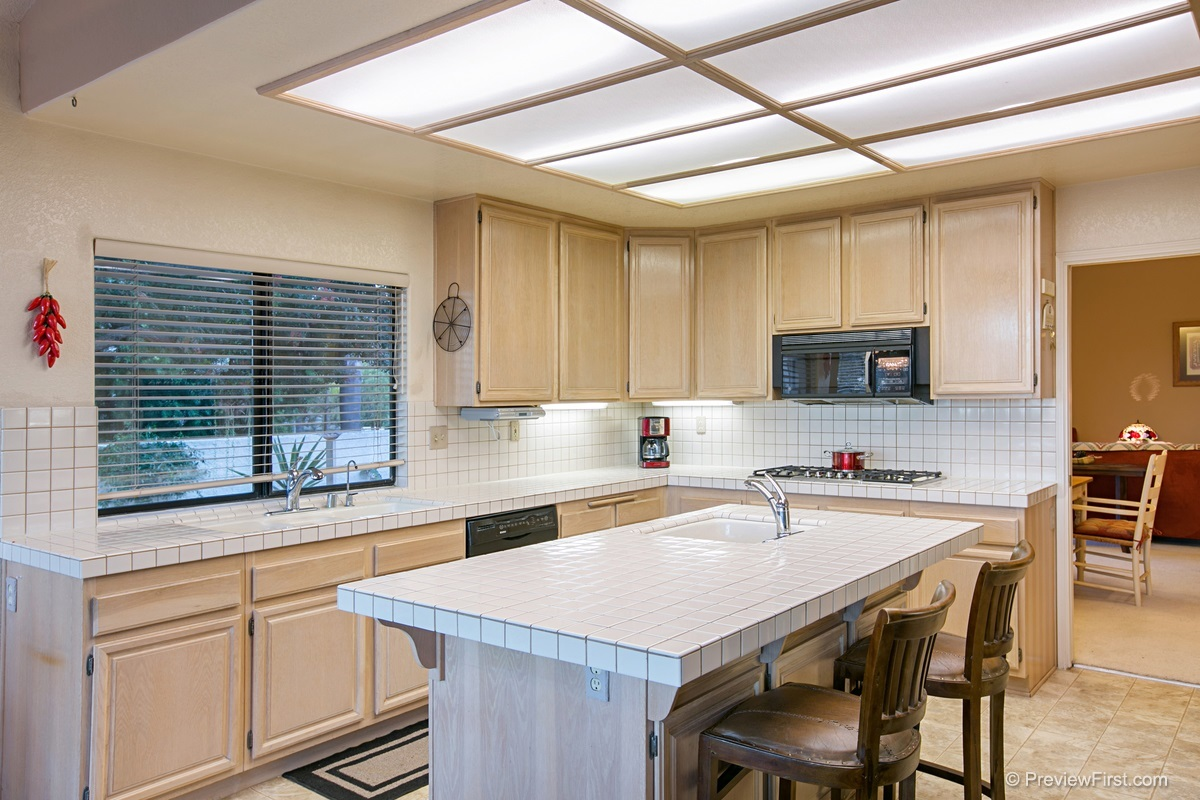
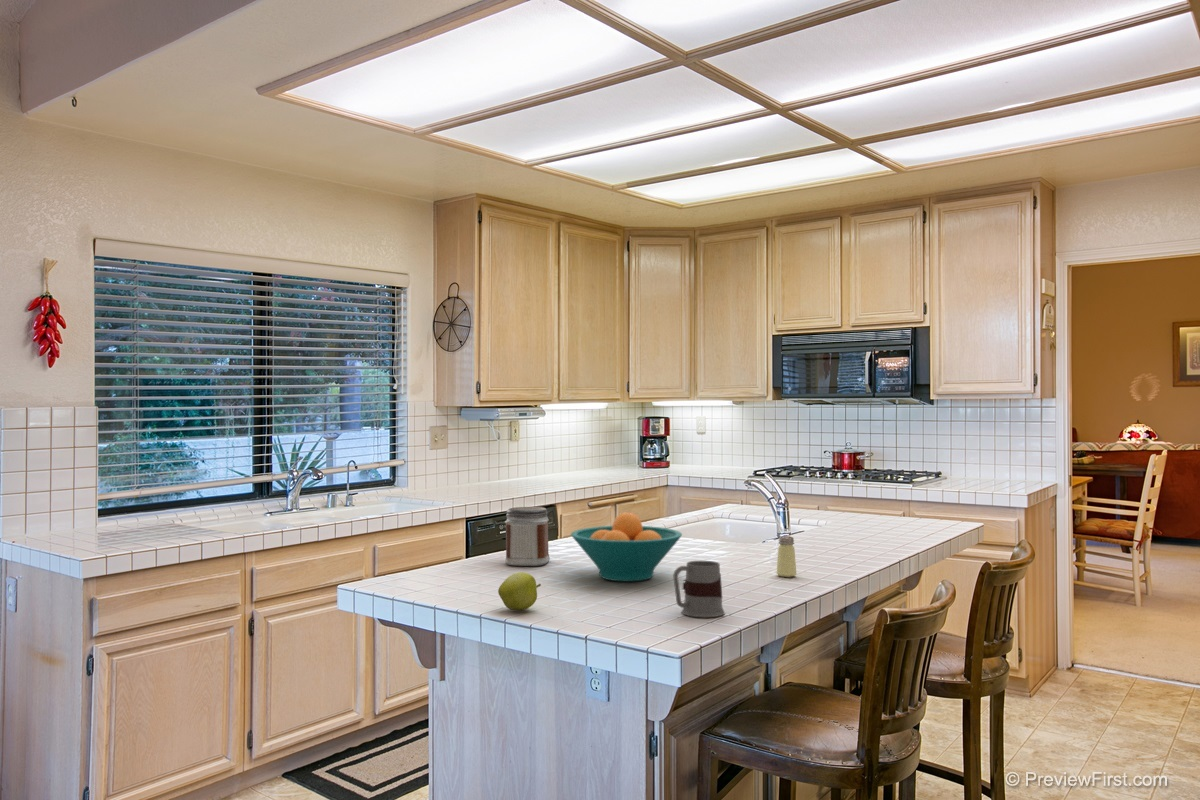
+ mug [672,560,726,618]
+ fruit bowl [570,512,683,582]
+ jar [504,506,551,567]
+ apple [497,571,542,611]
+ saltshaker [776,535,797,578]
